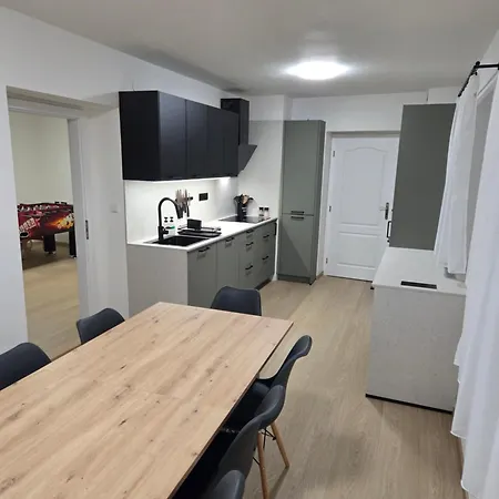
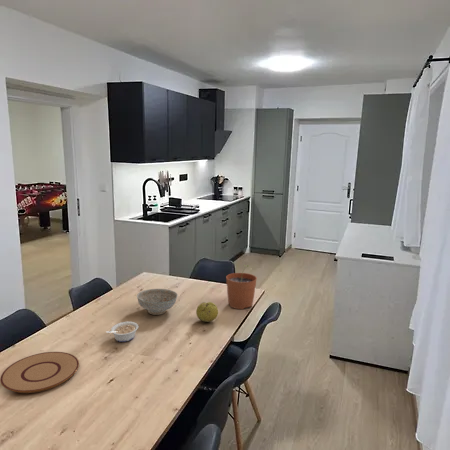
+ fruit [195,301,219,323]
+ plate [0,351,80,394]
+ plant pot [225,264,258,310]
+ legume [105,321,139,343]
+ decorative bowl [136,288,179,316]
